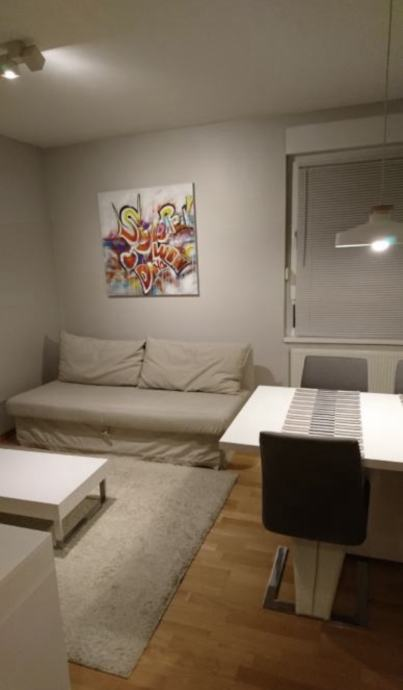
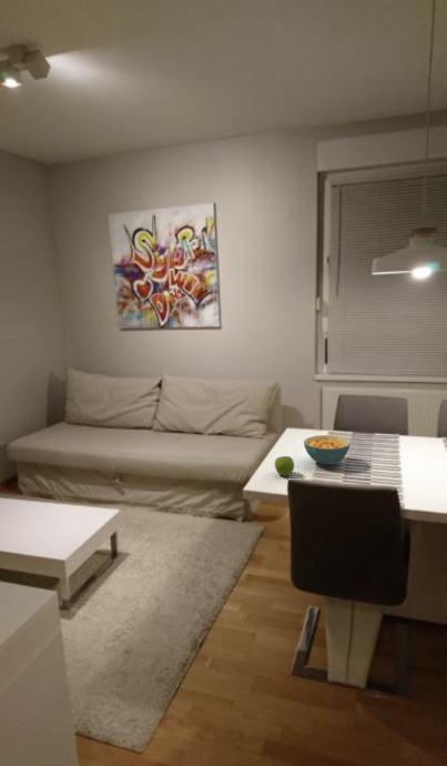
+ fruit [274,455,295,477]
+ cereal bowl [303,434,352,466]
